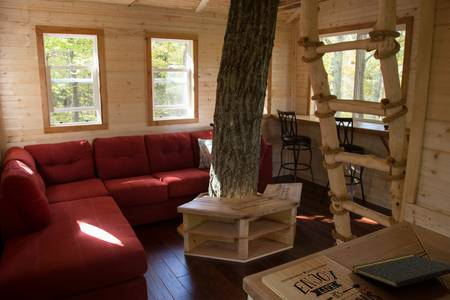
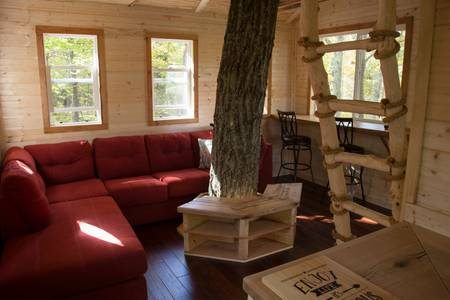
- notepad [351,253,450,289]
